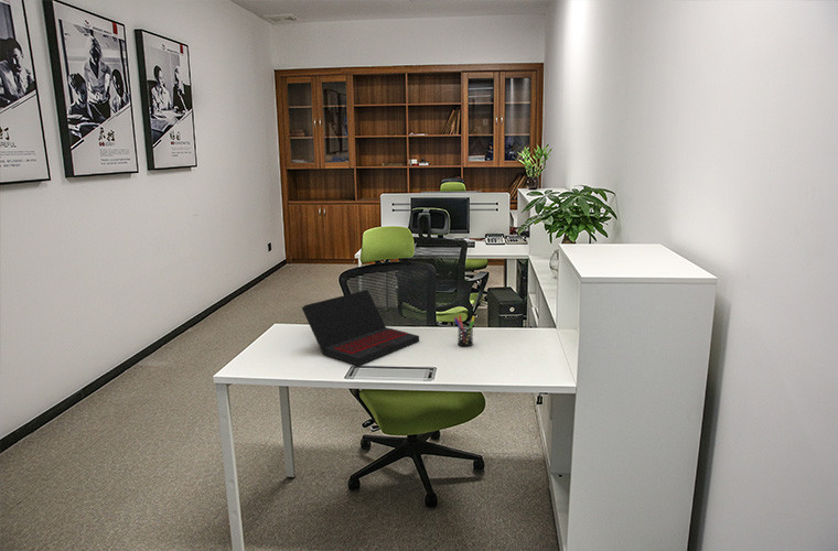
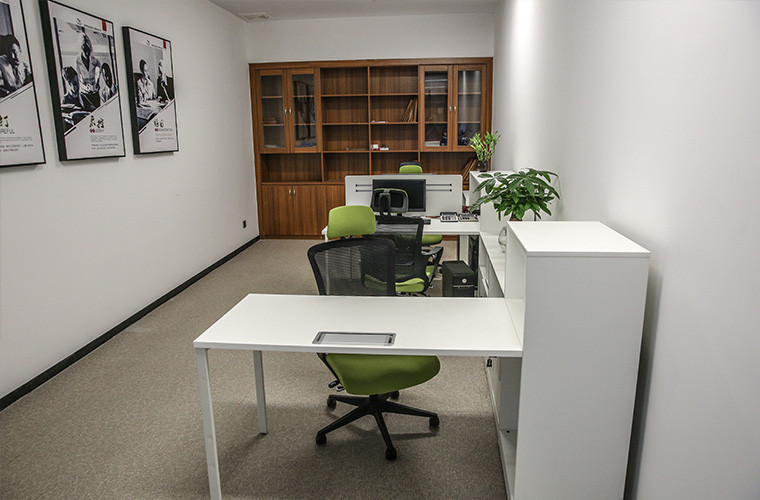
- laptop [301,289,420,366]
- pen holder [453,314,475,347]
